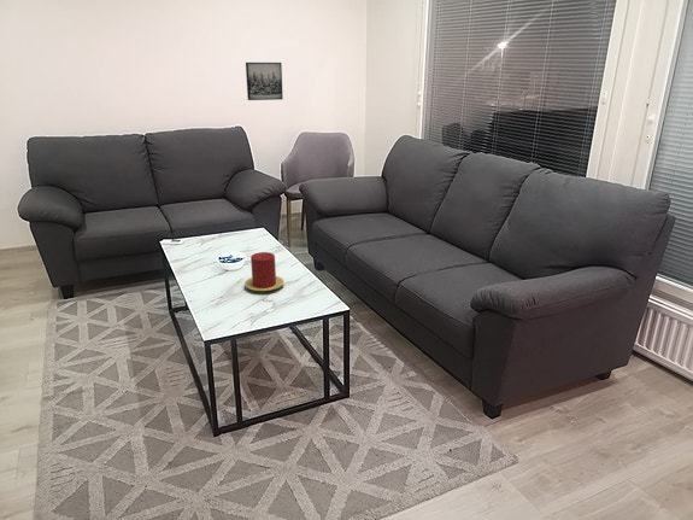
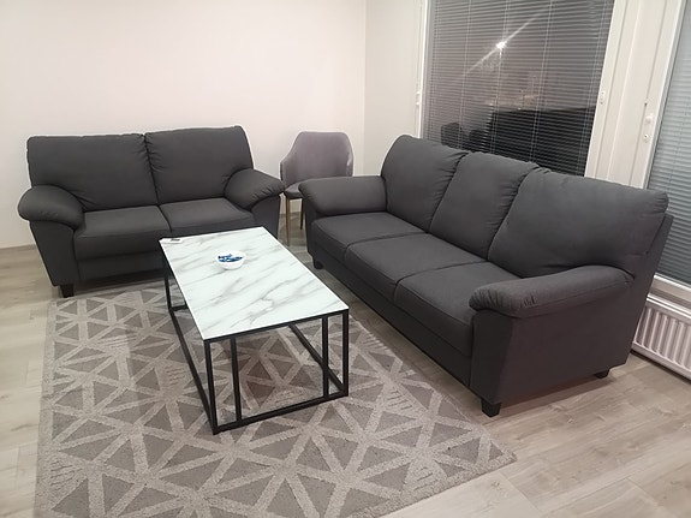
- candle [243,251,284,292]
- wall art [245,62,284,101]
